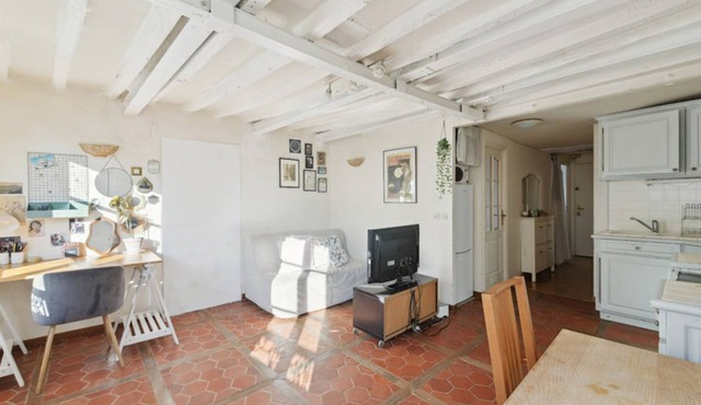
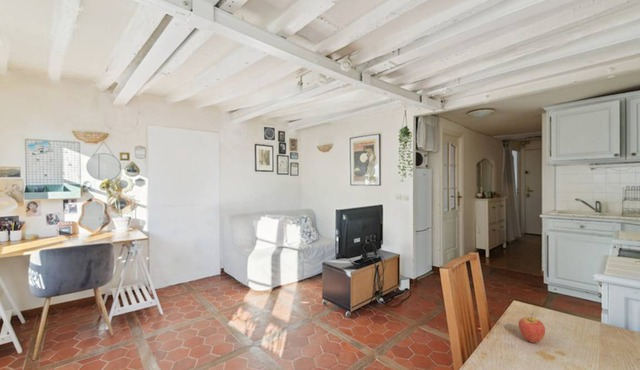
+ fruit [518,312,546,344]
